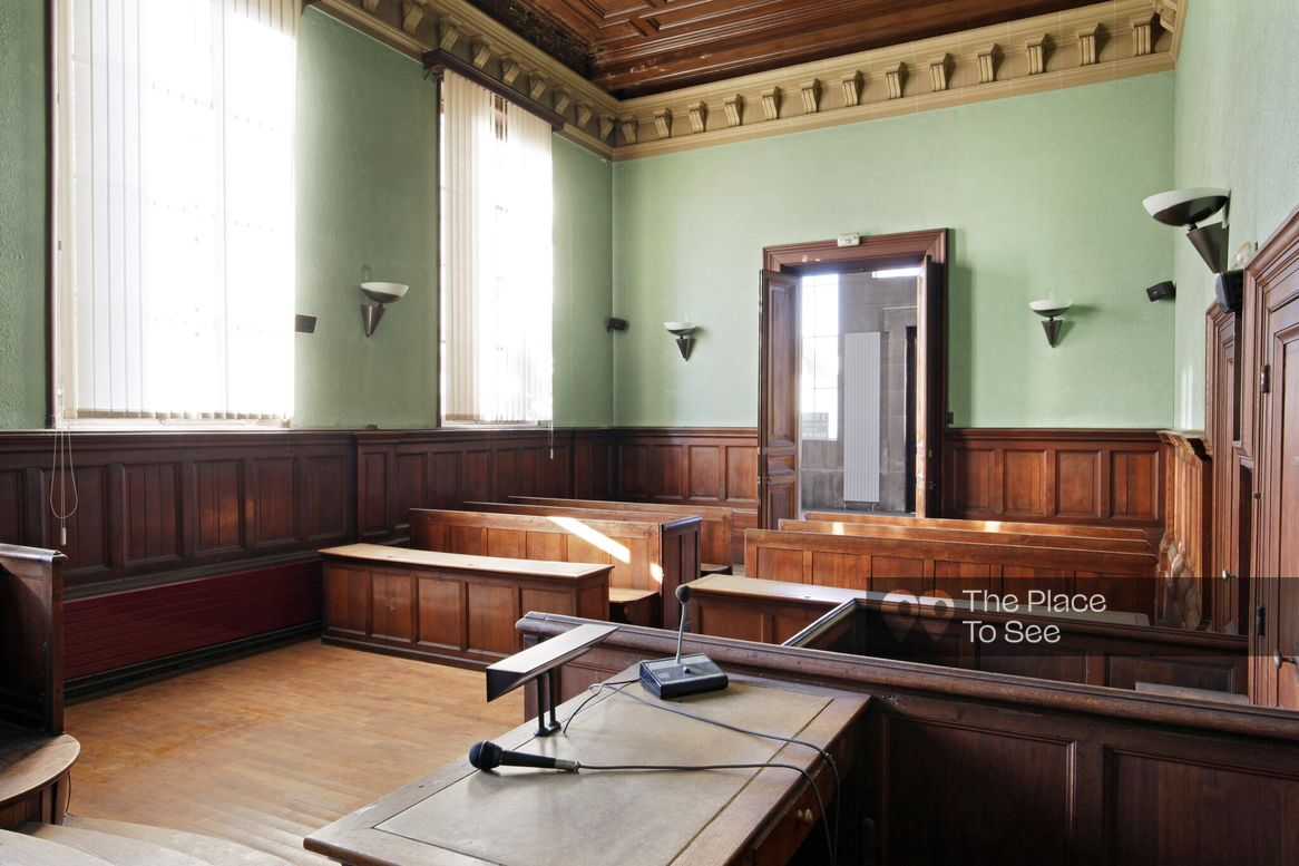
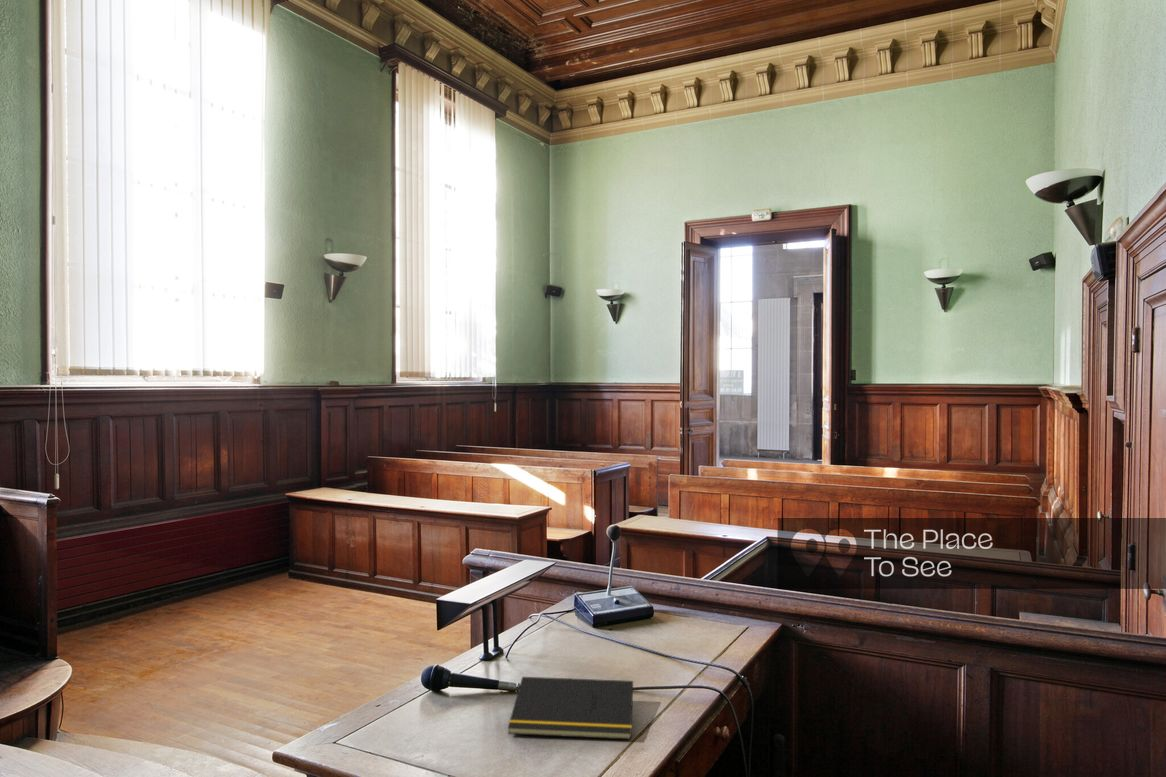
+ notepad [507,676,634,741]
